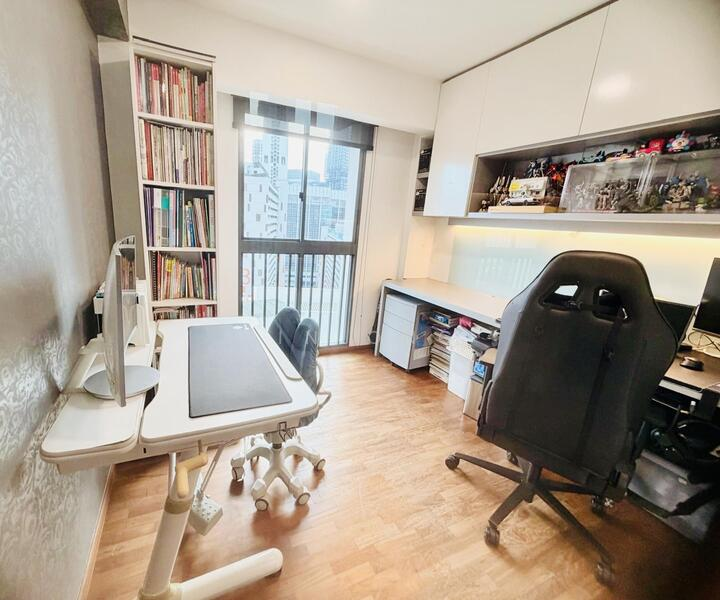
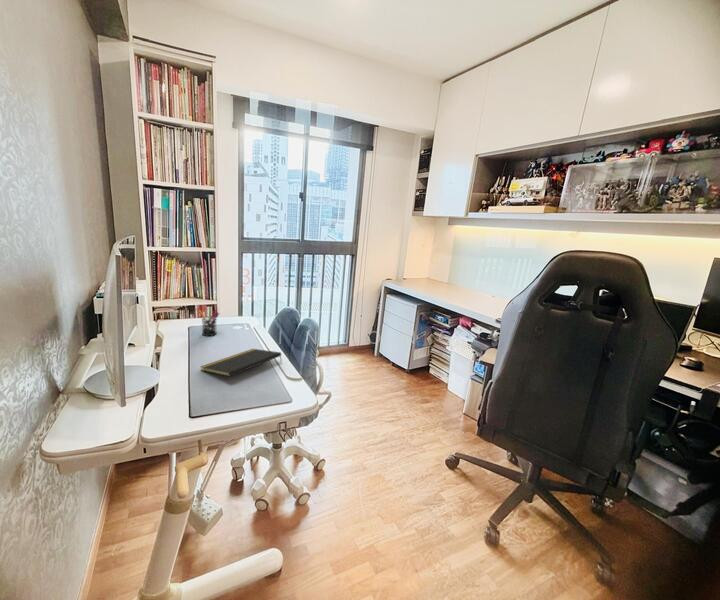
+ pen holder [198,307,220,337]
+ notepad [199,348,283,378]
